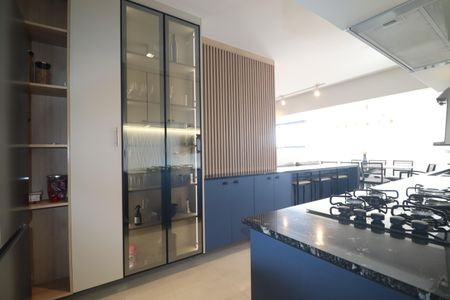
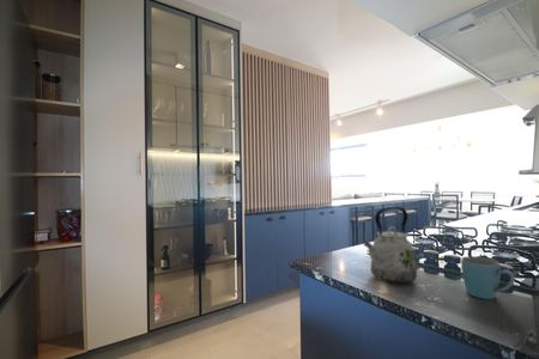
+ mug [460,256,516,300]
+ kettle [363,206,418,285]
